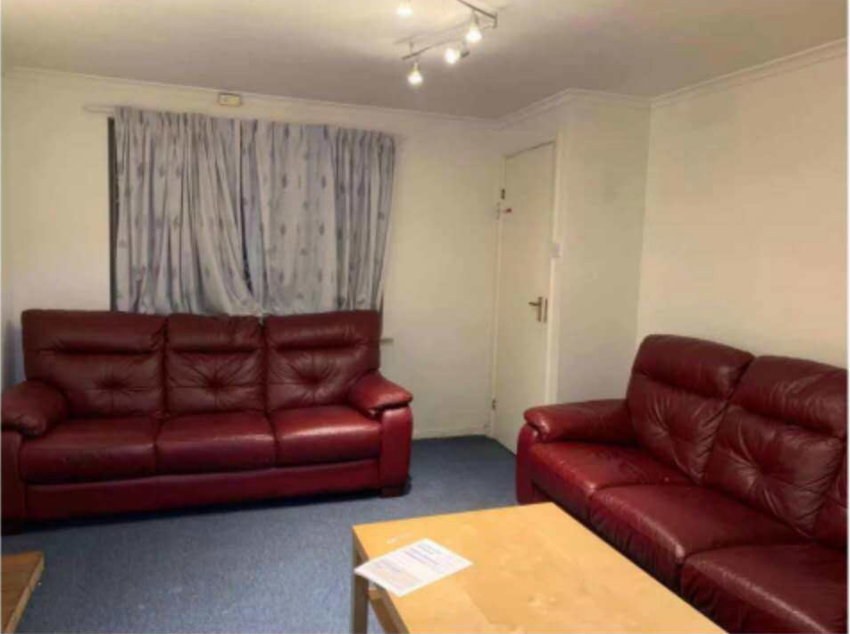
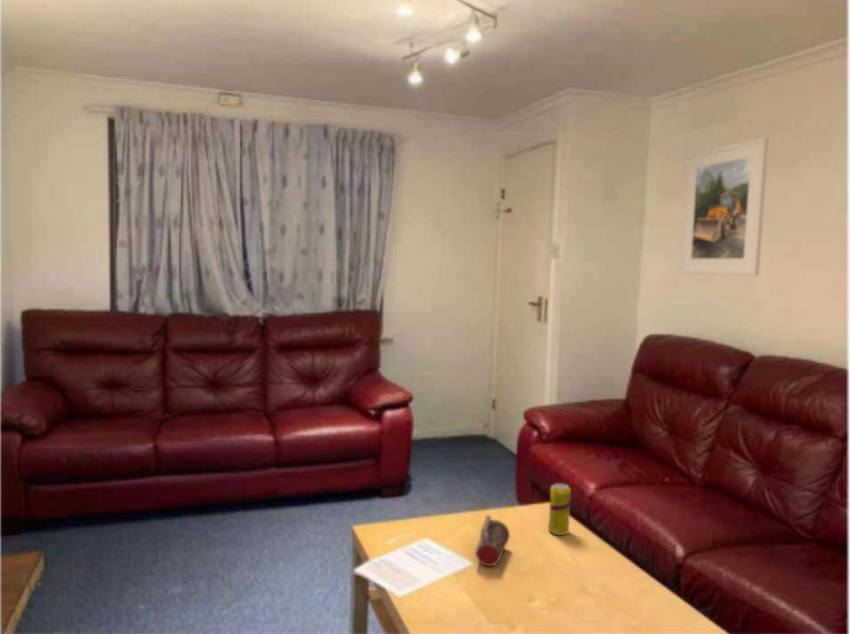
+ beverage can [548,482,572,536]
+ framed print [678,136,769,276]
+ beer mug [475,514,511,567]
